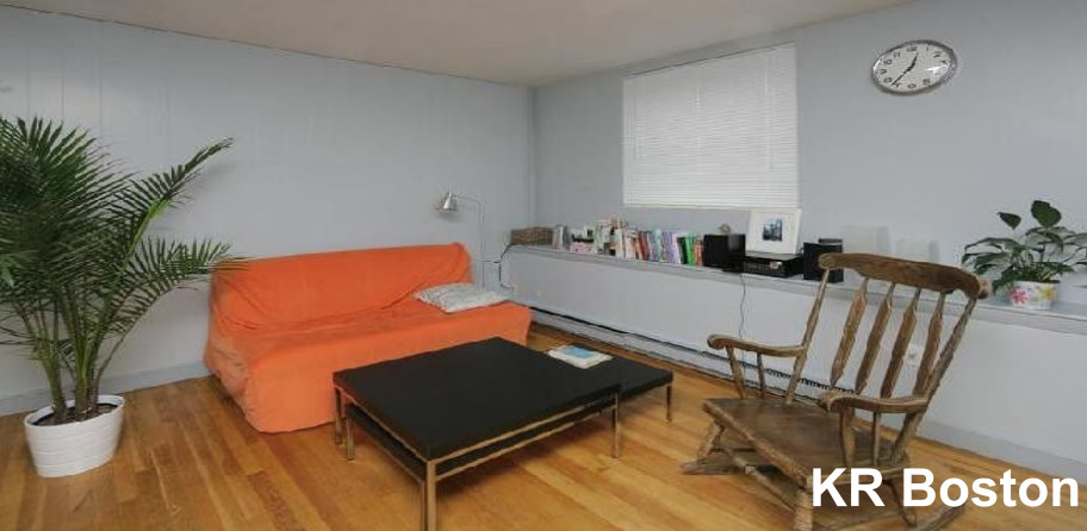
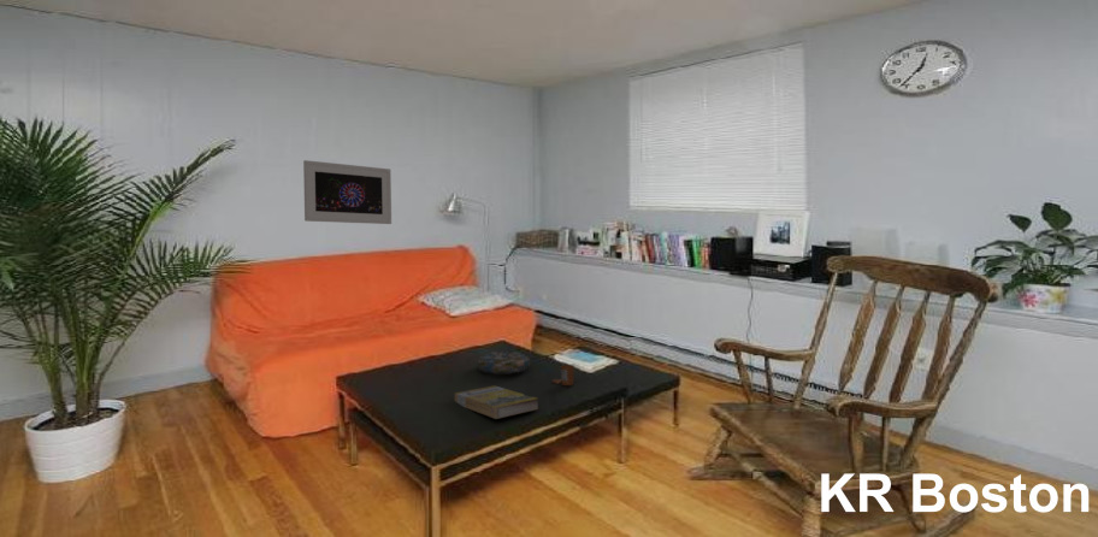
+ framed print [302,159,392,225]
+ candle [550,364,575,386]
+ book [454,384,539,420]
+ decorative bowl [477,350,531,376]
